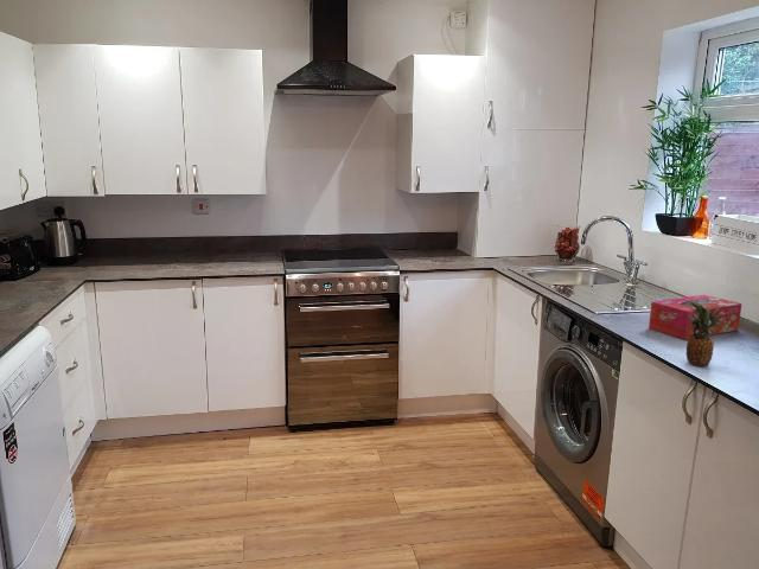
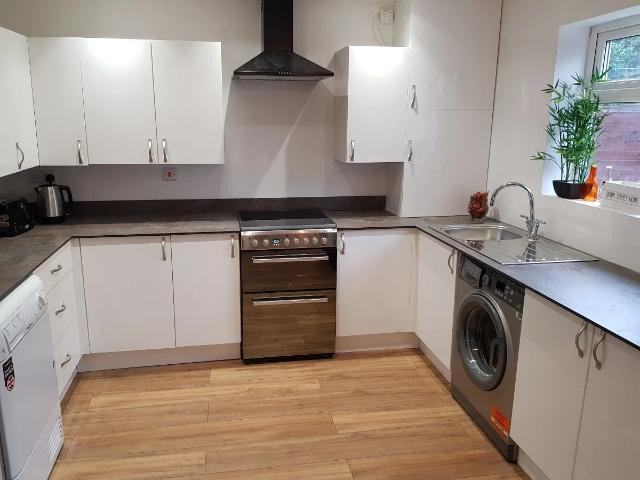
- tissue box [648,294,742,340]
- fruit [685,300,726,367]
